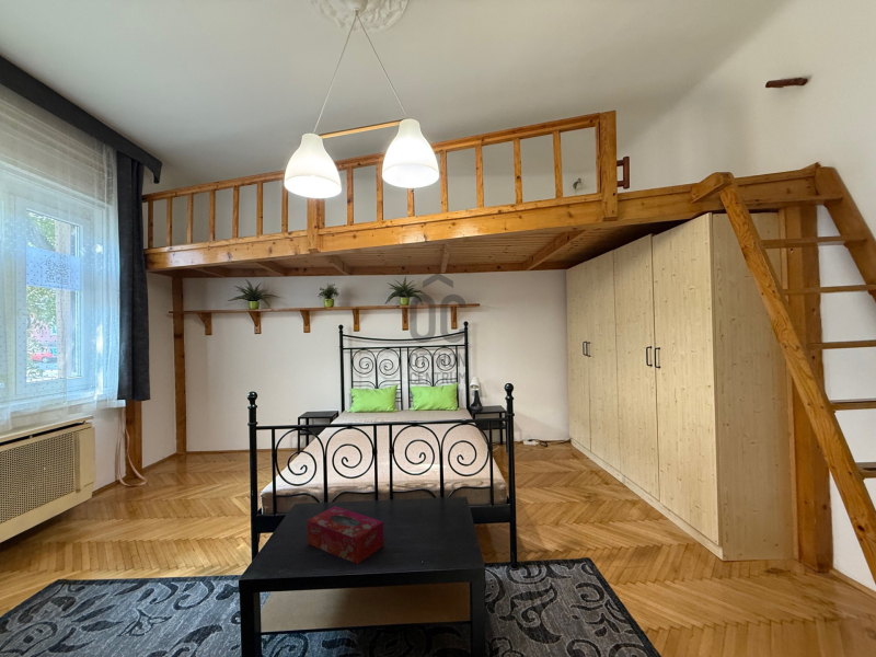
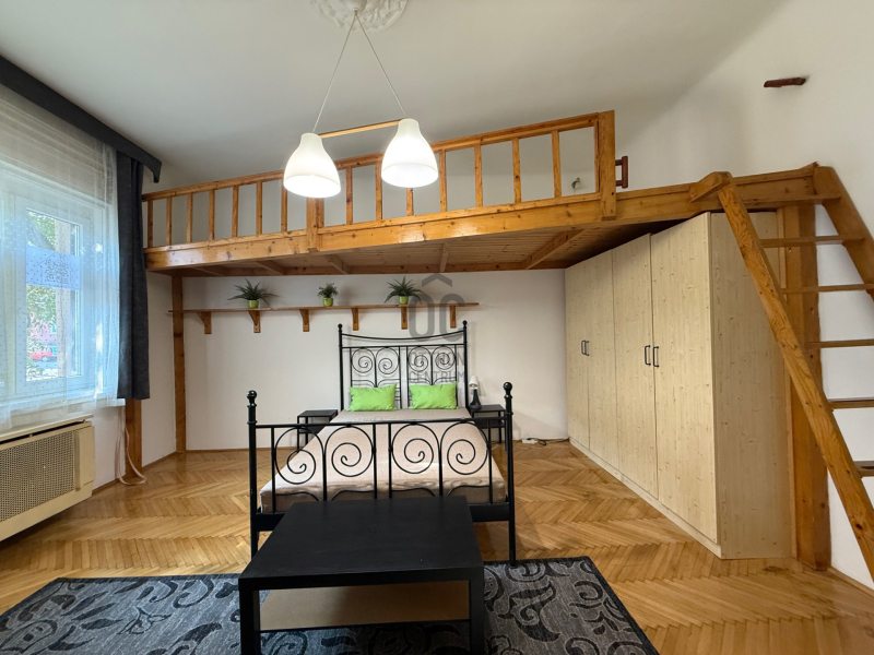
- tissue box [307,505,384,565]
